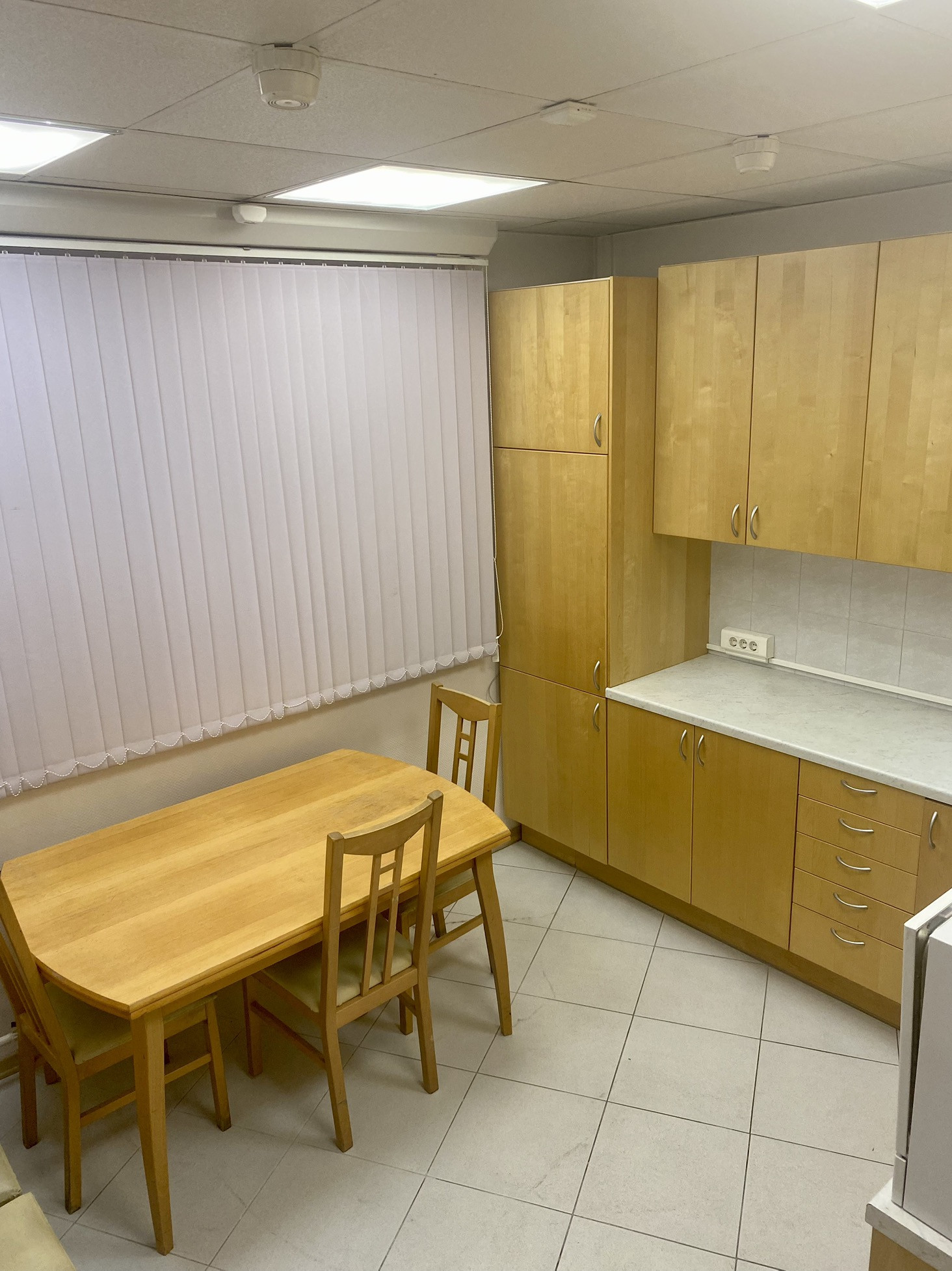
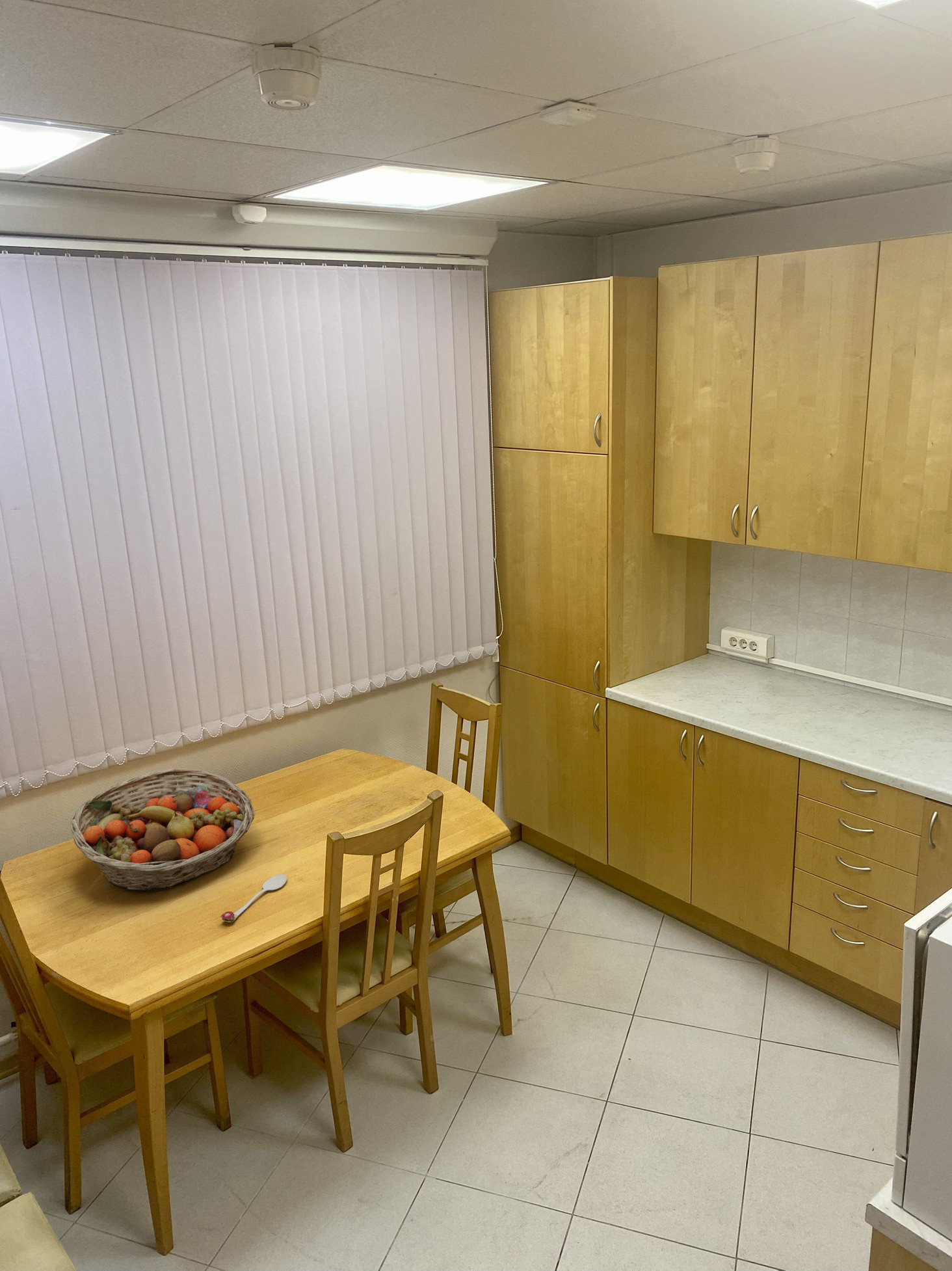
+ fruit basket [70,768,255,892]
+ spoon [220,874,287,923]
